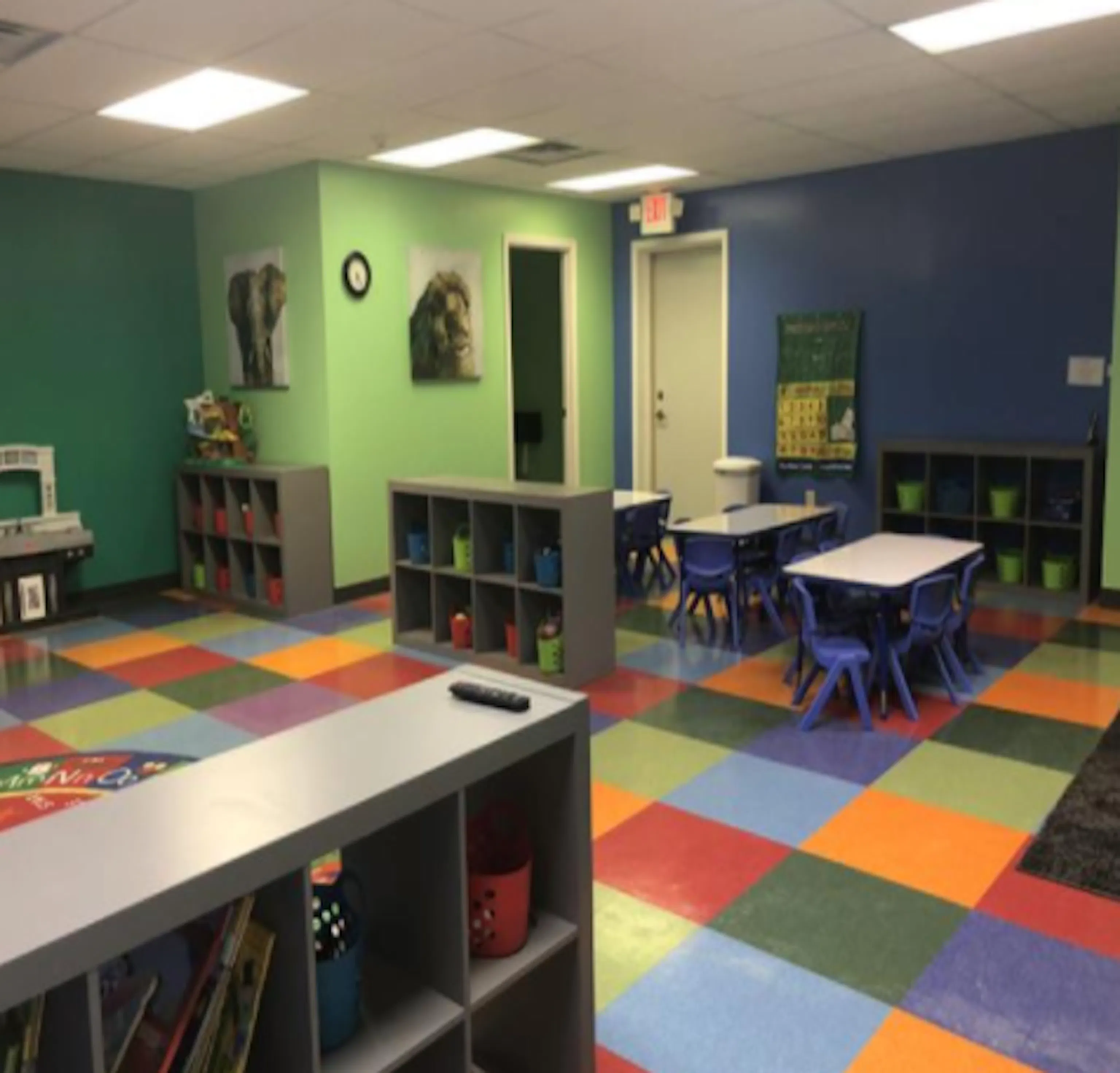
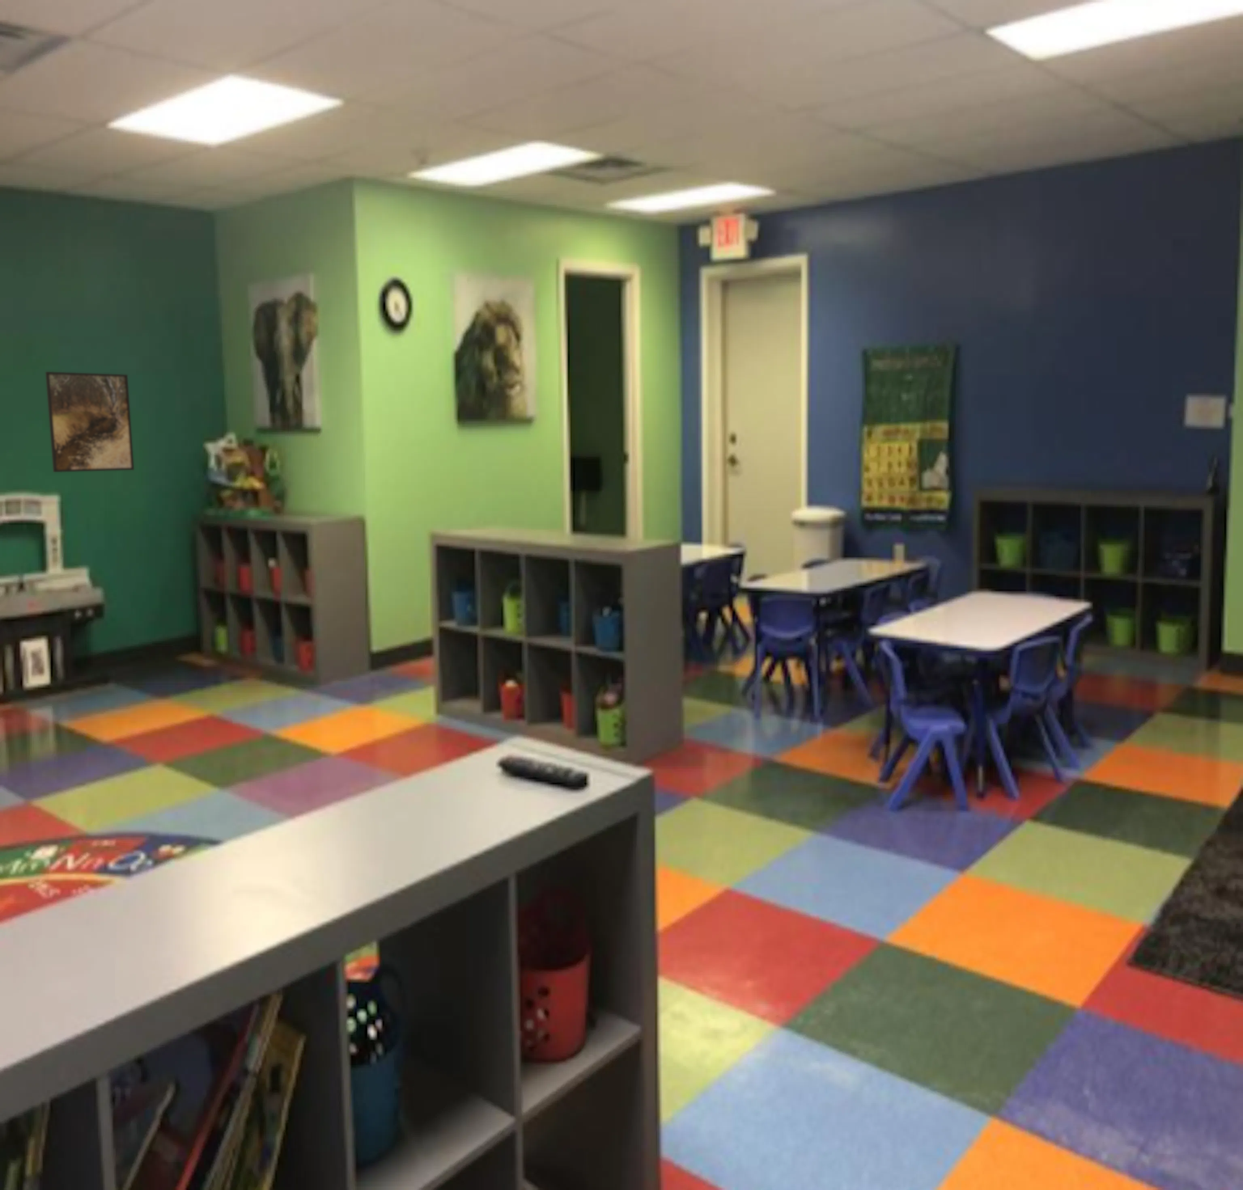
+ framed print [44,372,134,472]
